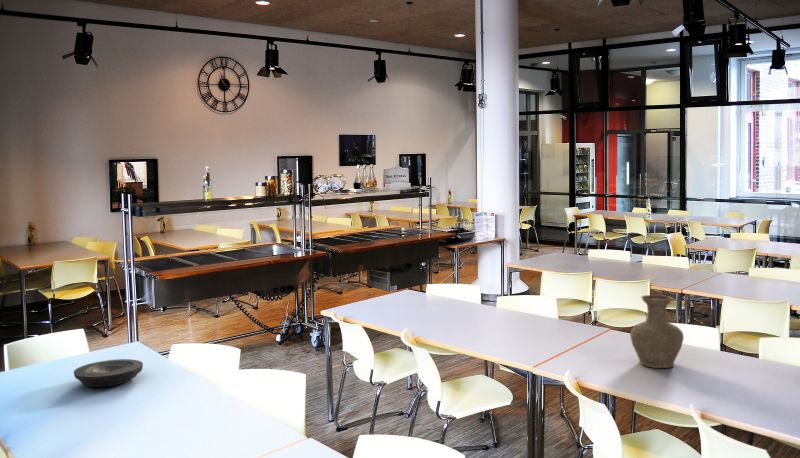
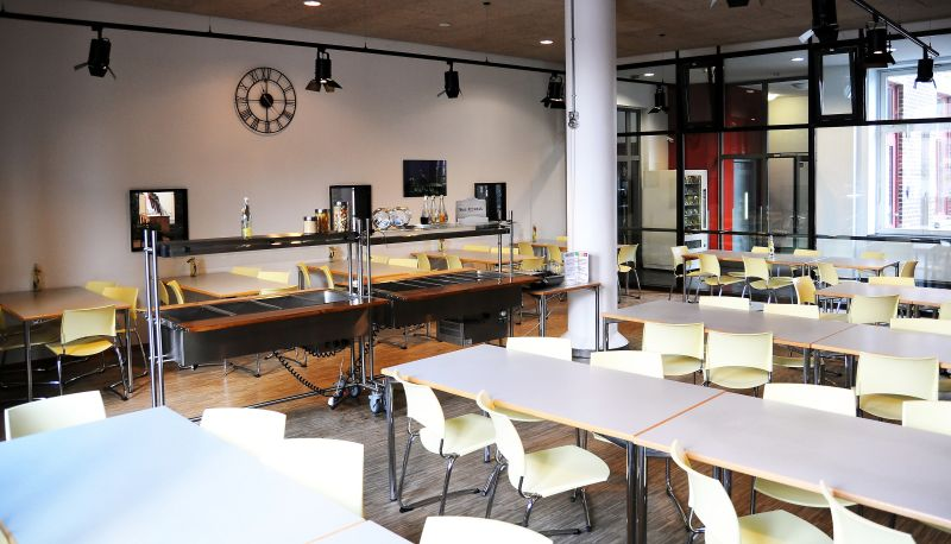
- vase [629,294,685,369]
- plate [73,358,144,388]
